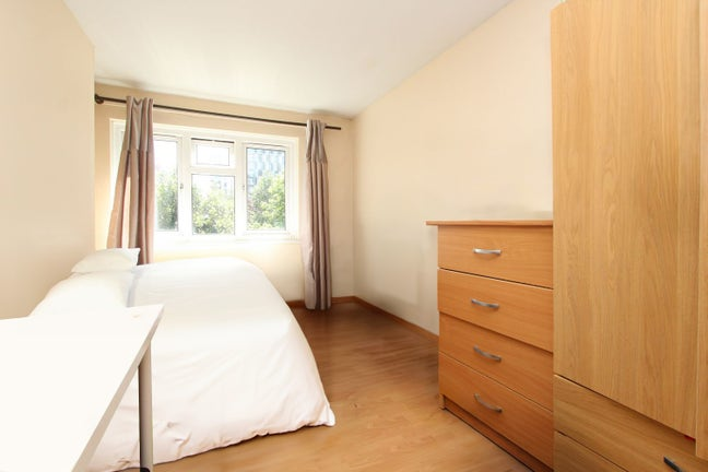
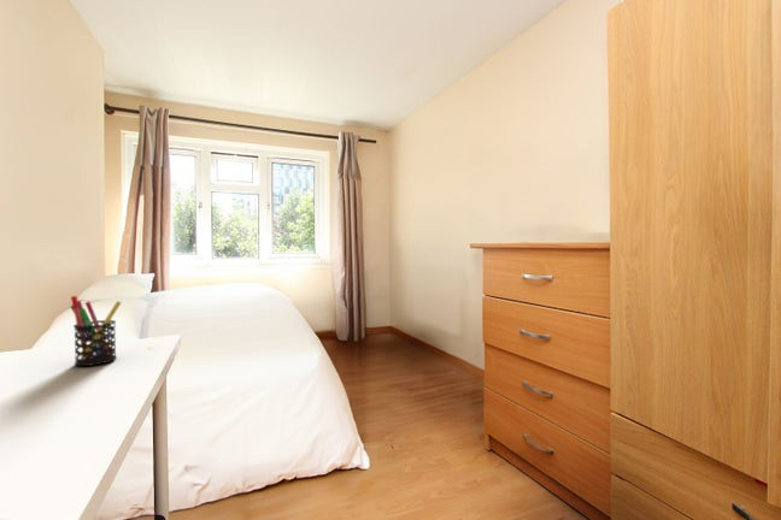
+ pen holder [70,295,123,367]
